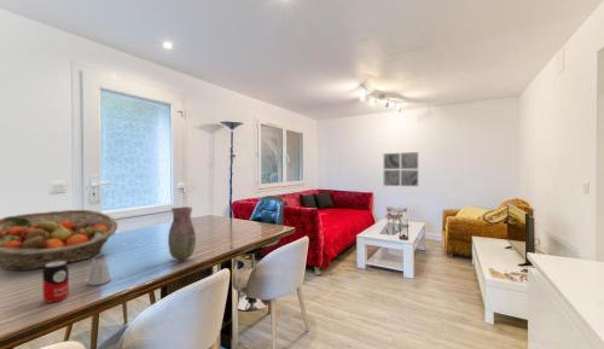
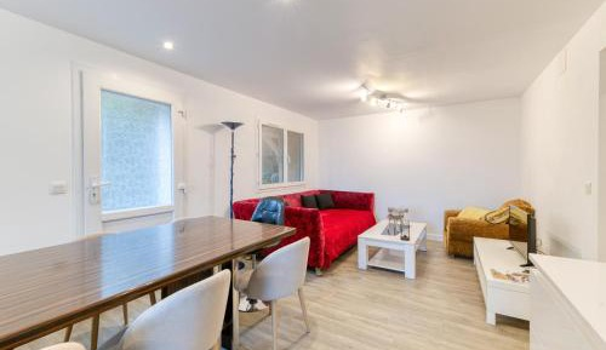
- vase [167,205,197,261]
- beverage can [41,261,70,303]
- saltshaker [87,254,112,286]
- fruit basket [0,209,120,272]
- wall art [383,151,419,187]
